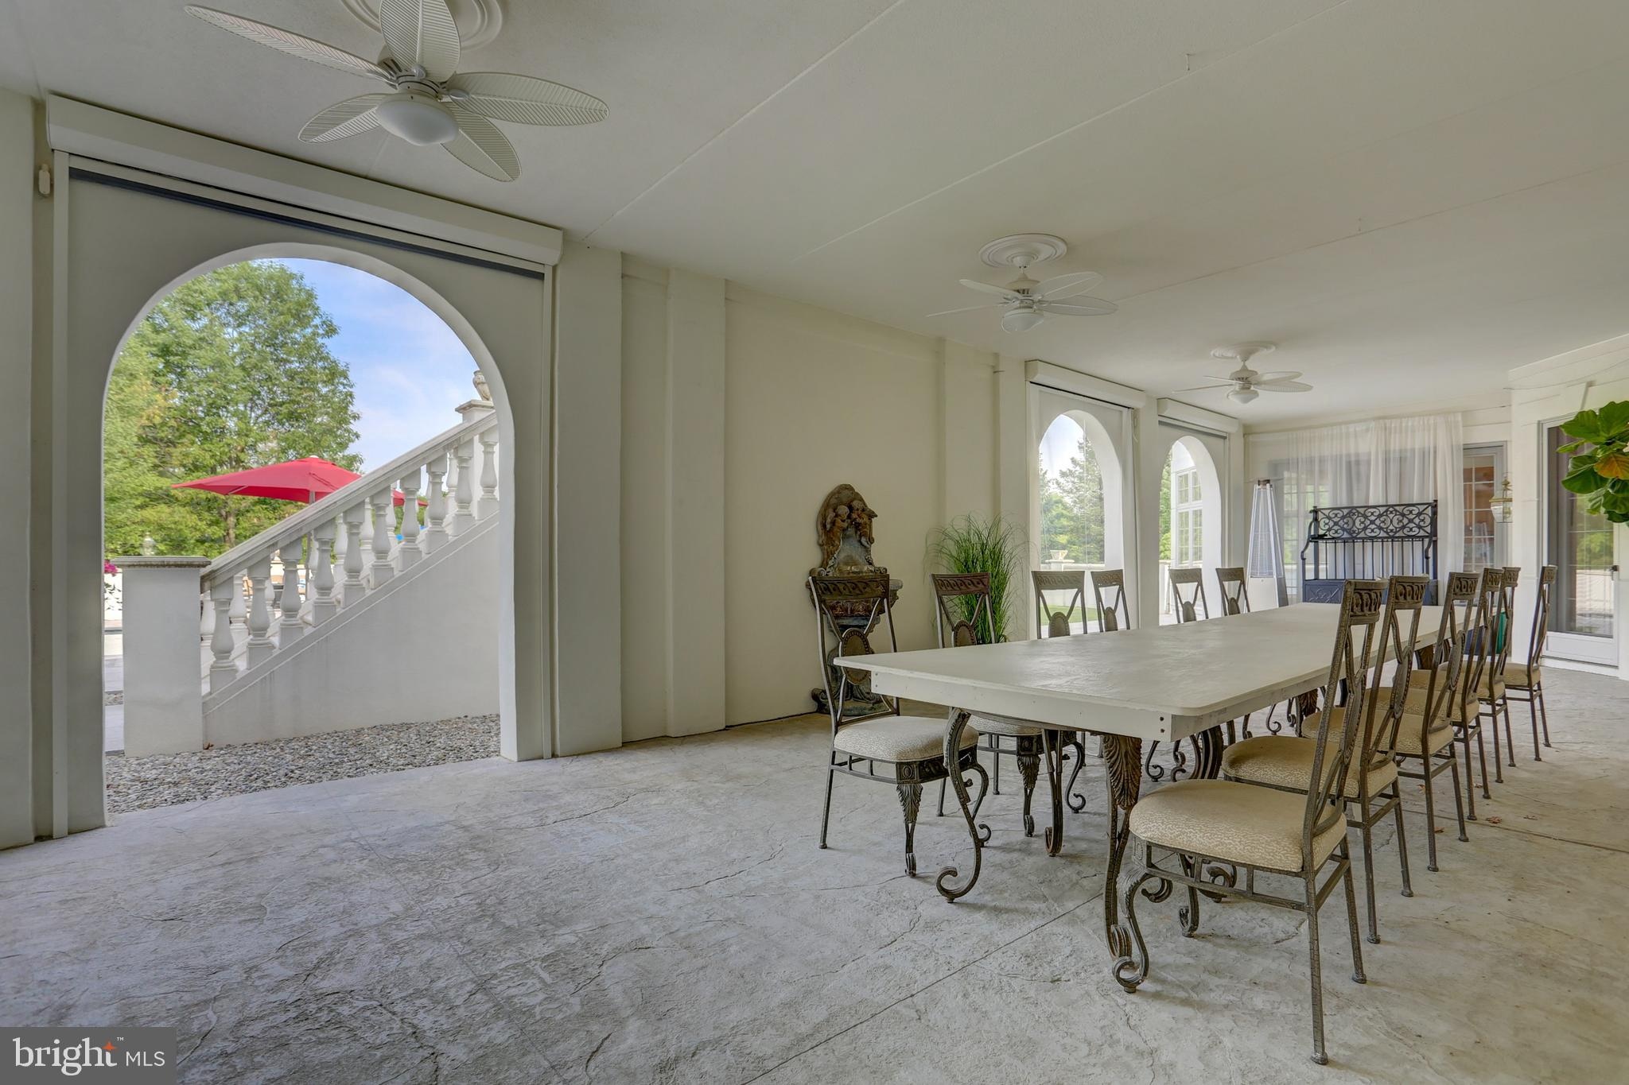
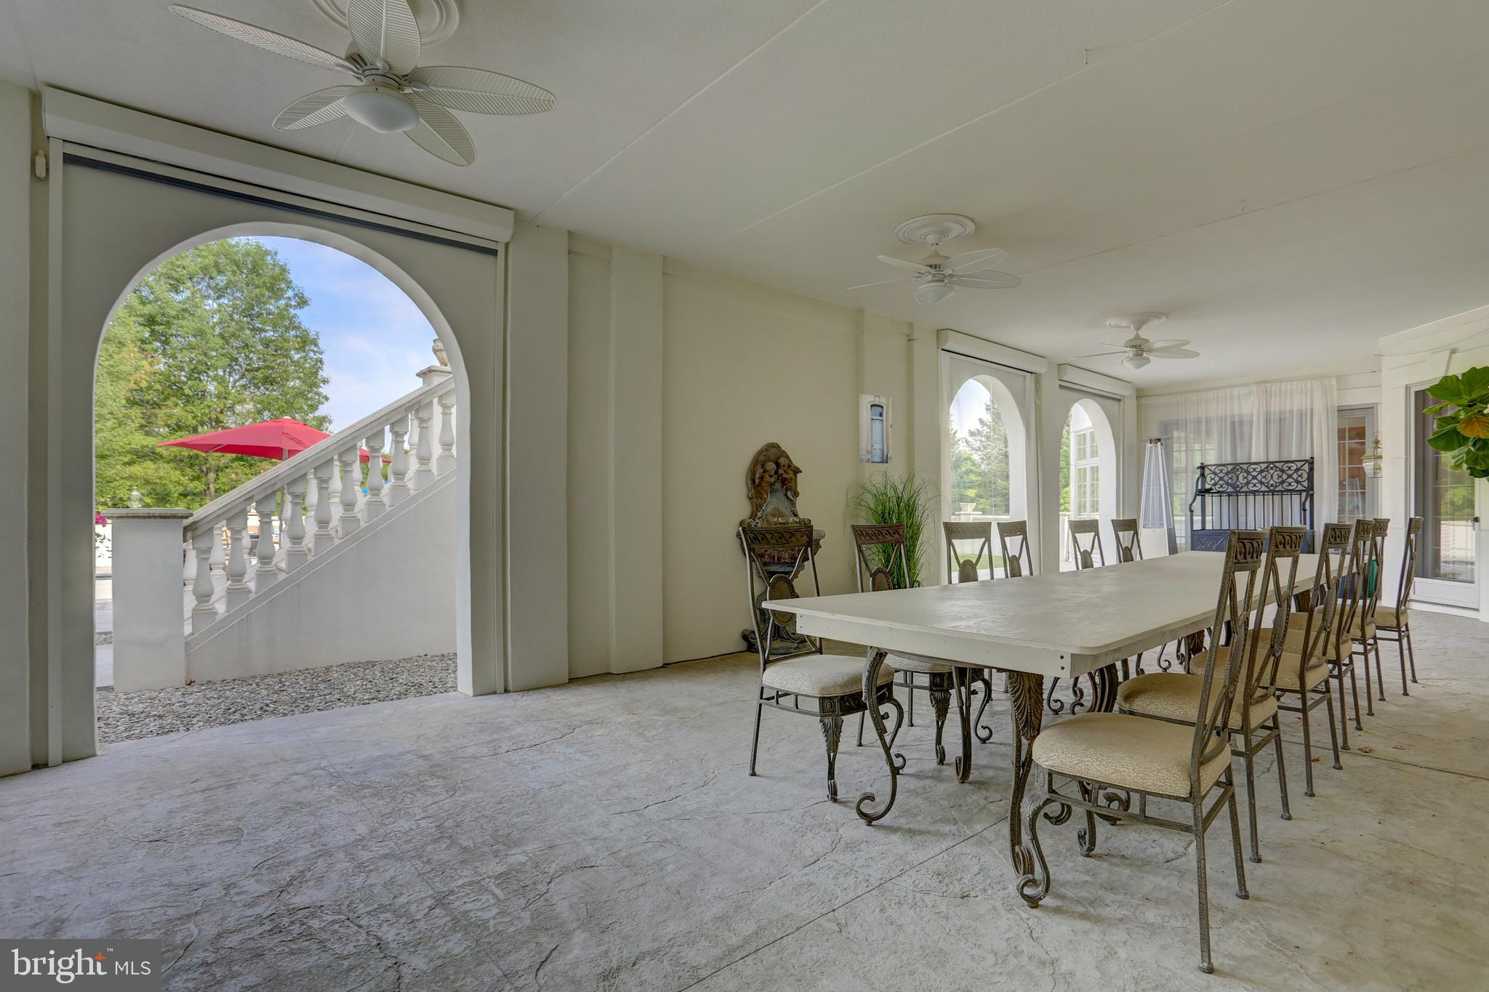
+ wall art [859,393,892,464]
